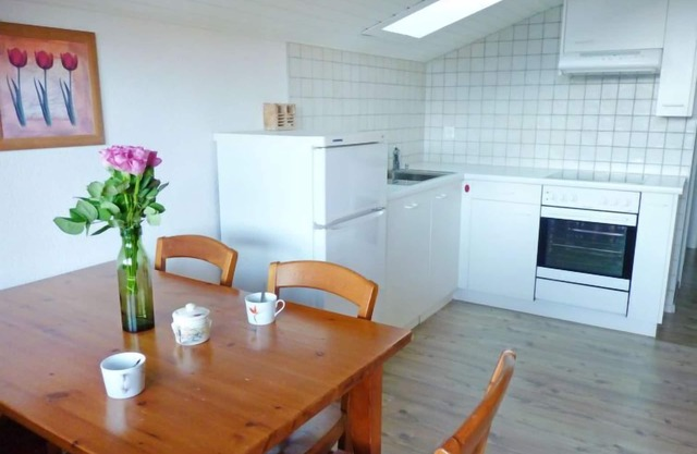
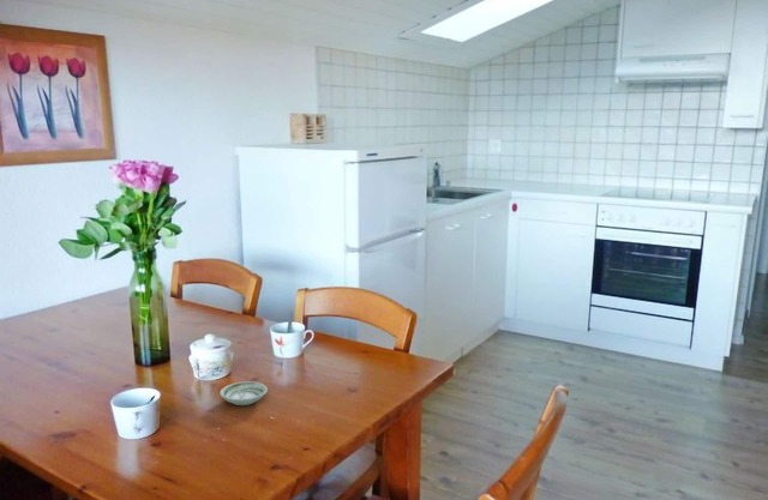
+ saucer [218,380,269,406]
